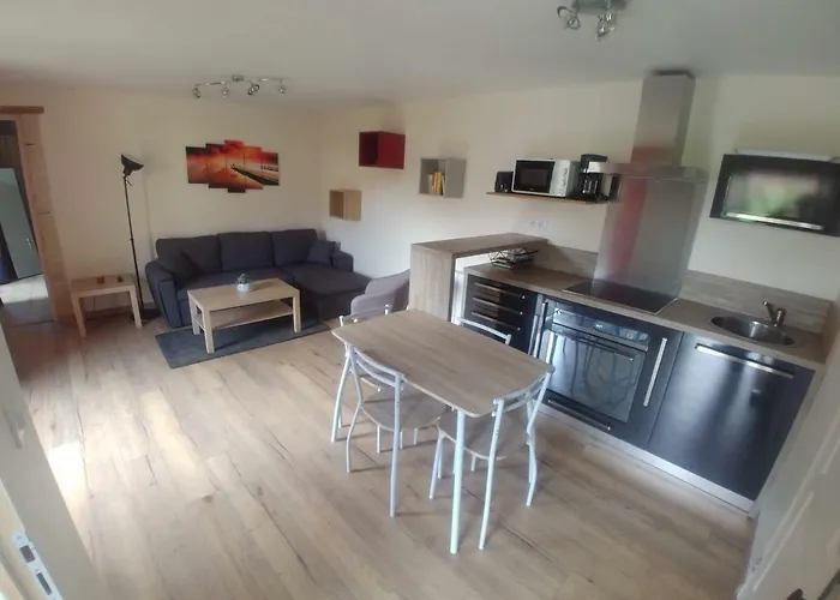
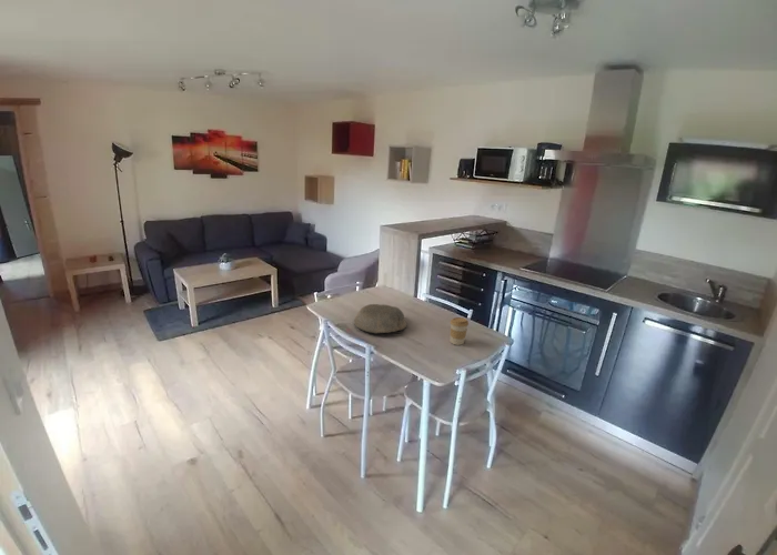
+ coffee cup [450,316,470,346]
+ bowl [353,303,408,334]
